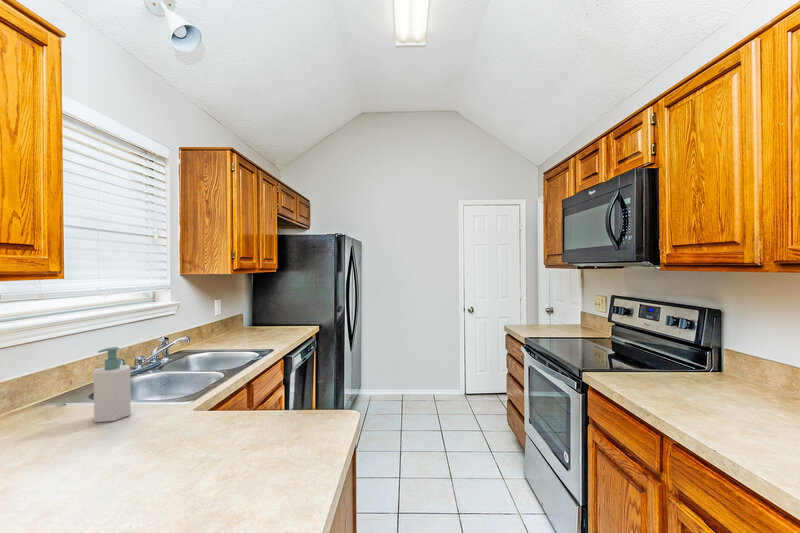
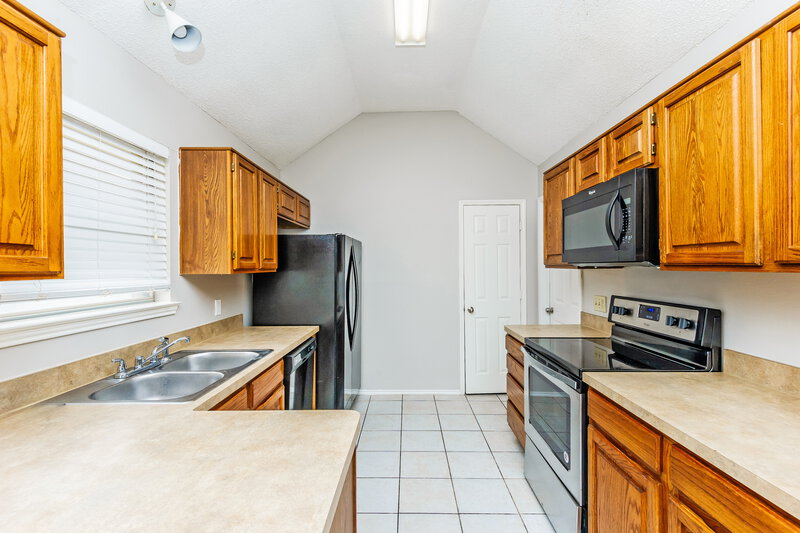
- soap bottle [93,346,132,423]
